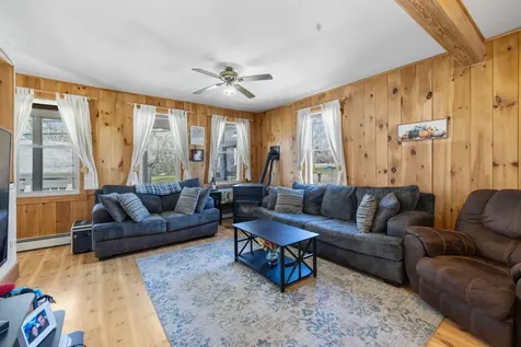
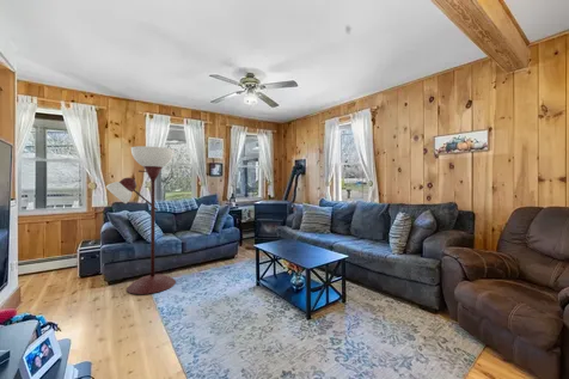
+ floor lamp [104,145,177,295]
